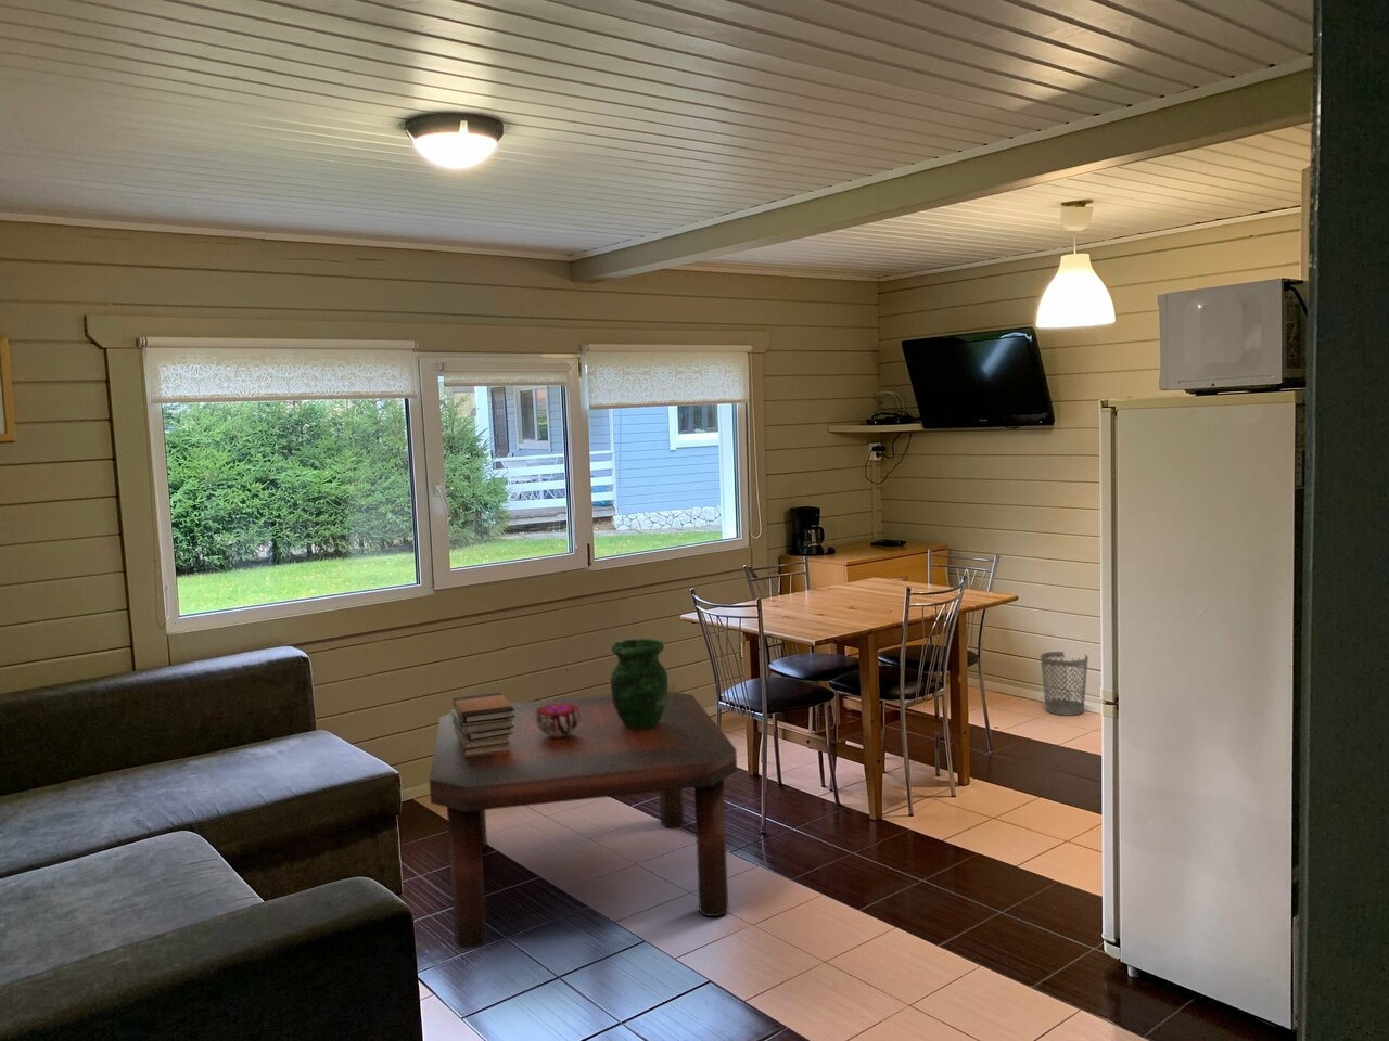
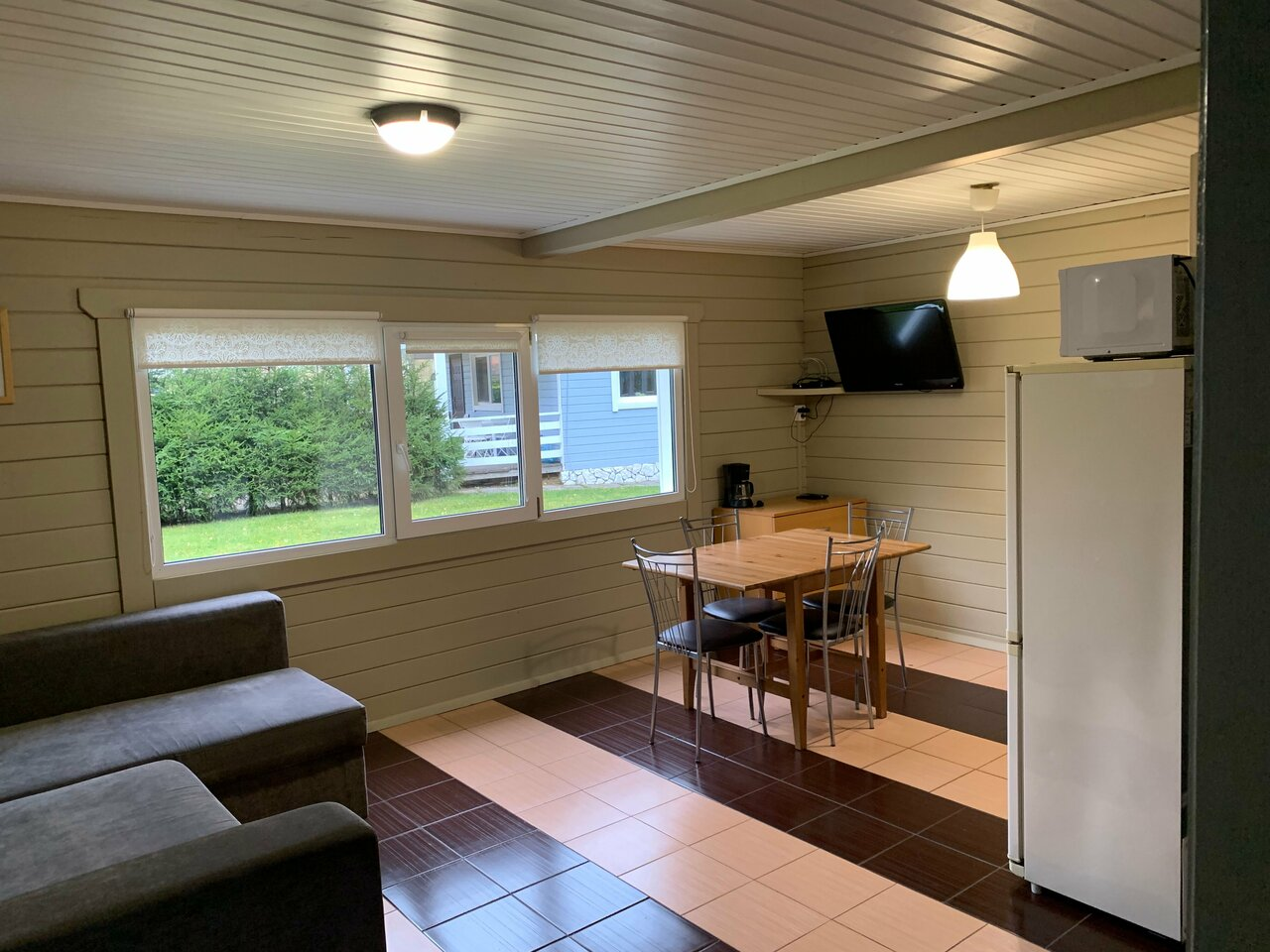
- vase [610,638,669,729]
- book stack [451,692,515,757]
- wastebasket [1040,651,1089,716]
- coffee table [429,691,738,949]
- decorative bowl [536,704,580,737]
